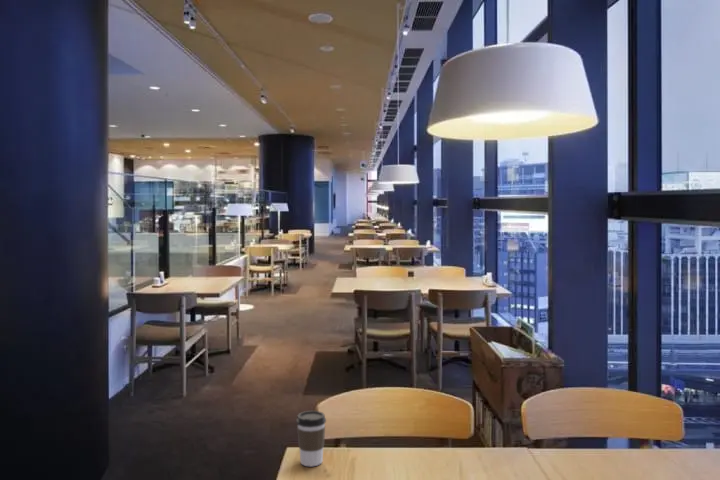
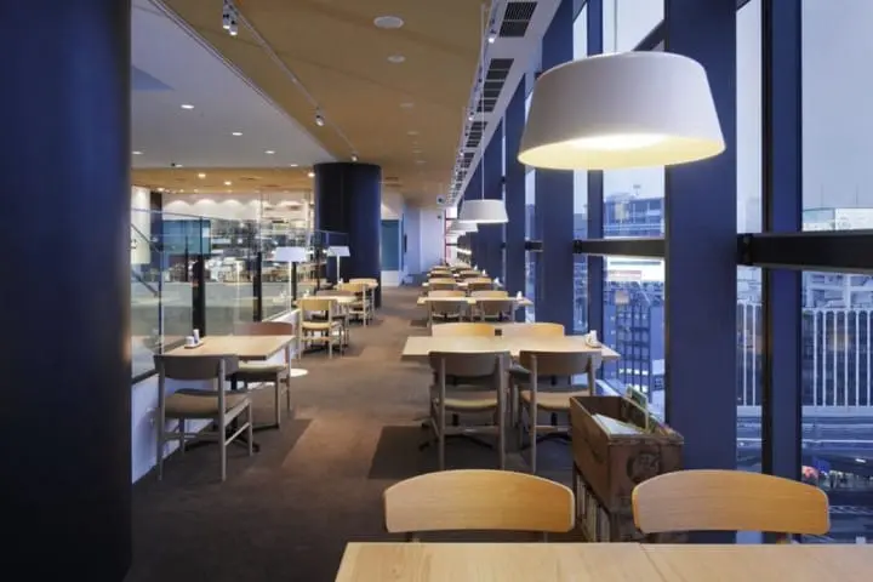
- coffee cup [295,410,327,467]
